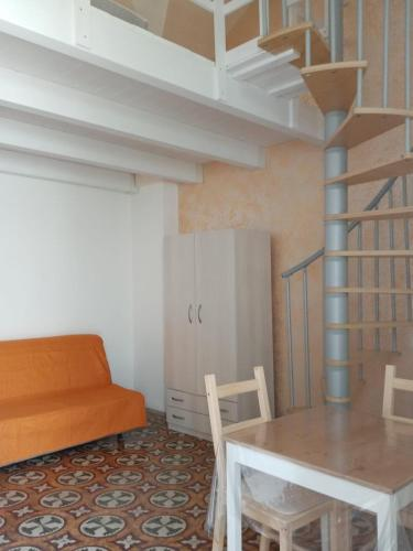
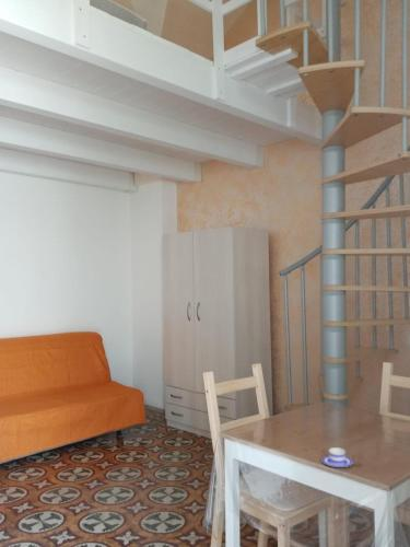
+ teacup [321,446,354,468]
